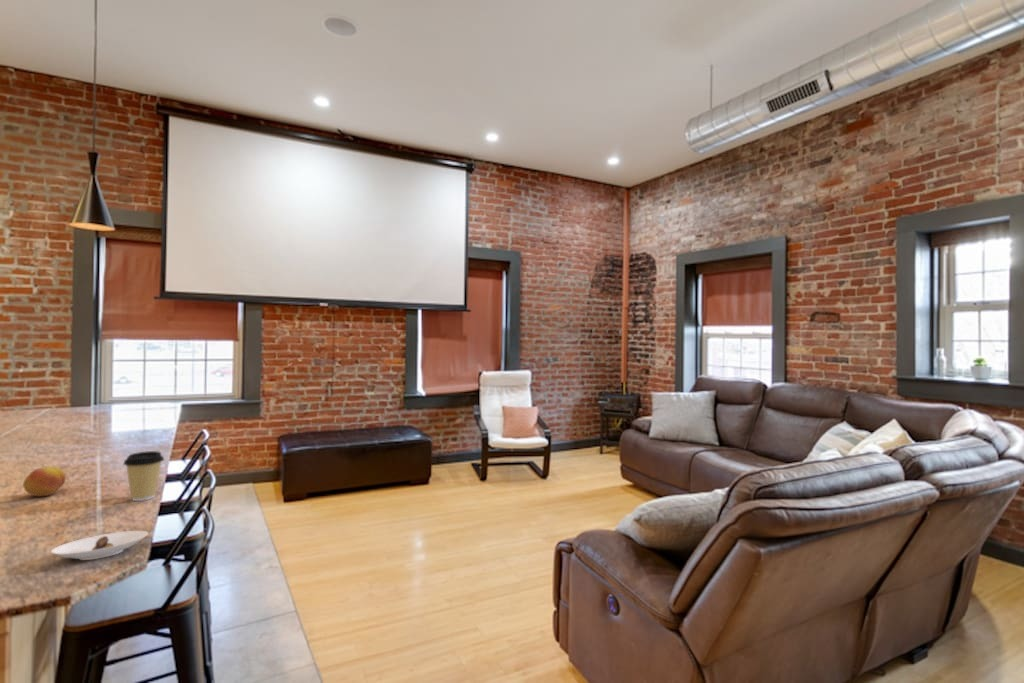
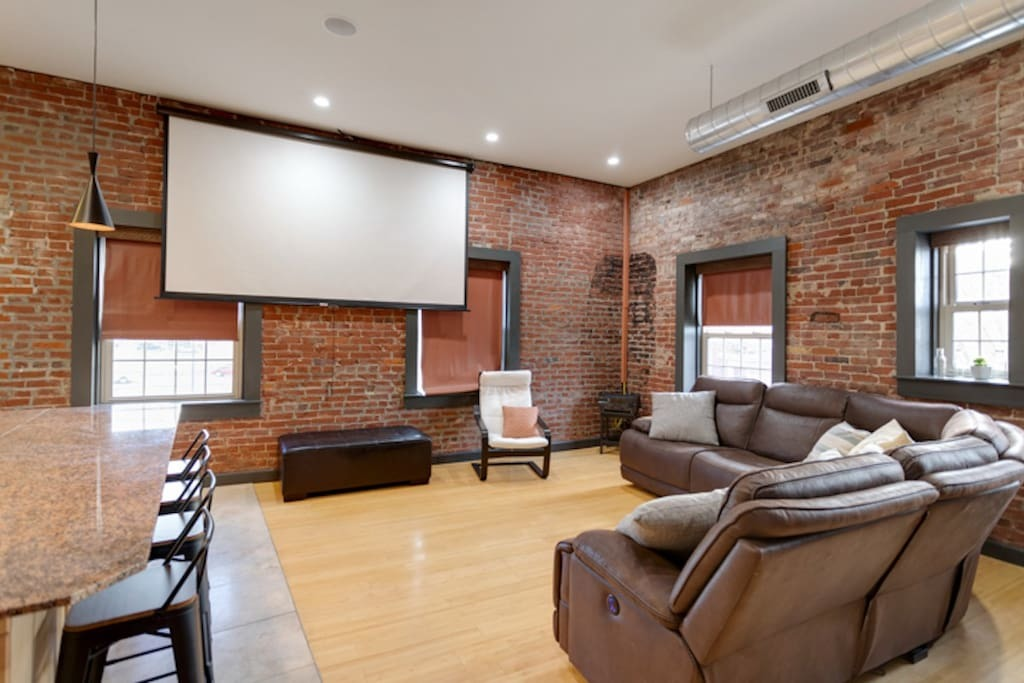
- saucer [50,530,149,561]
- fruit [22,465,67,497]
- coffee cup [122,450,165,502]
